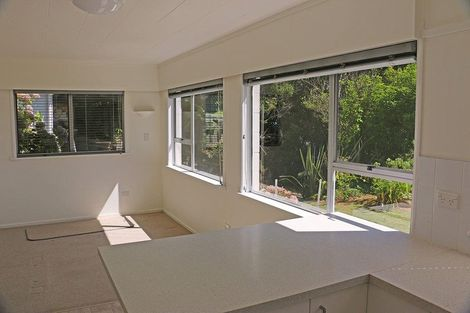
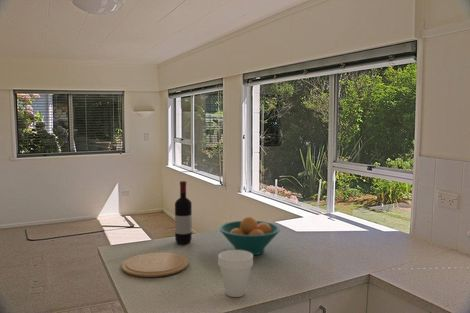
+ plate [121,252,189,278]
+ wine bottle [174,180,193,245]
+ fruit bowl [218,215,282,256]
+ cup [217,249,254,298]
